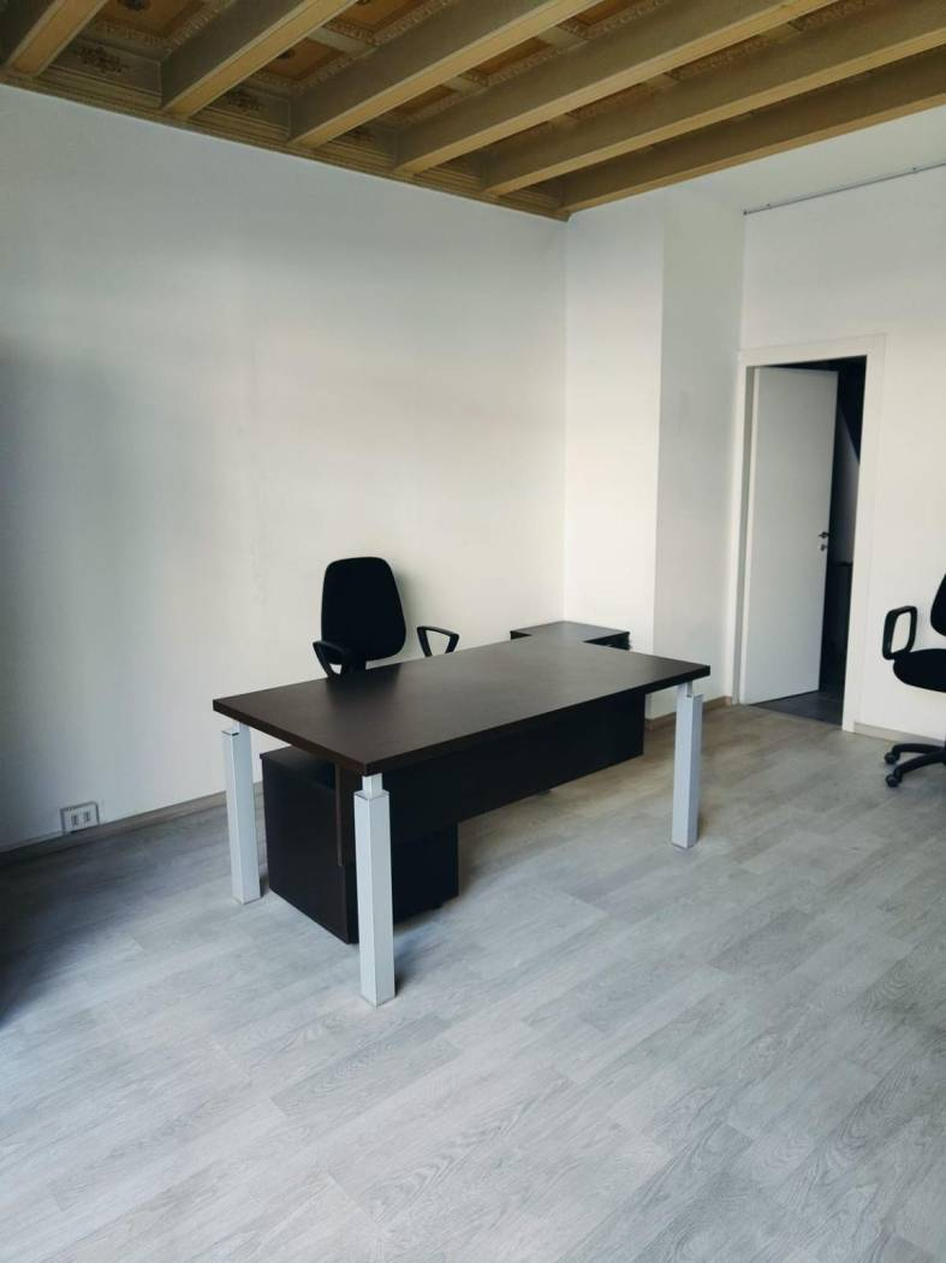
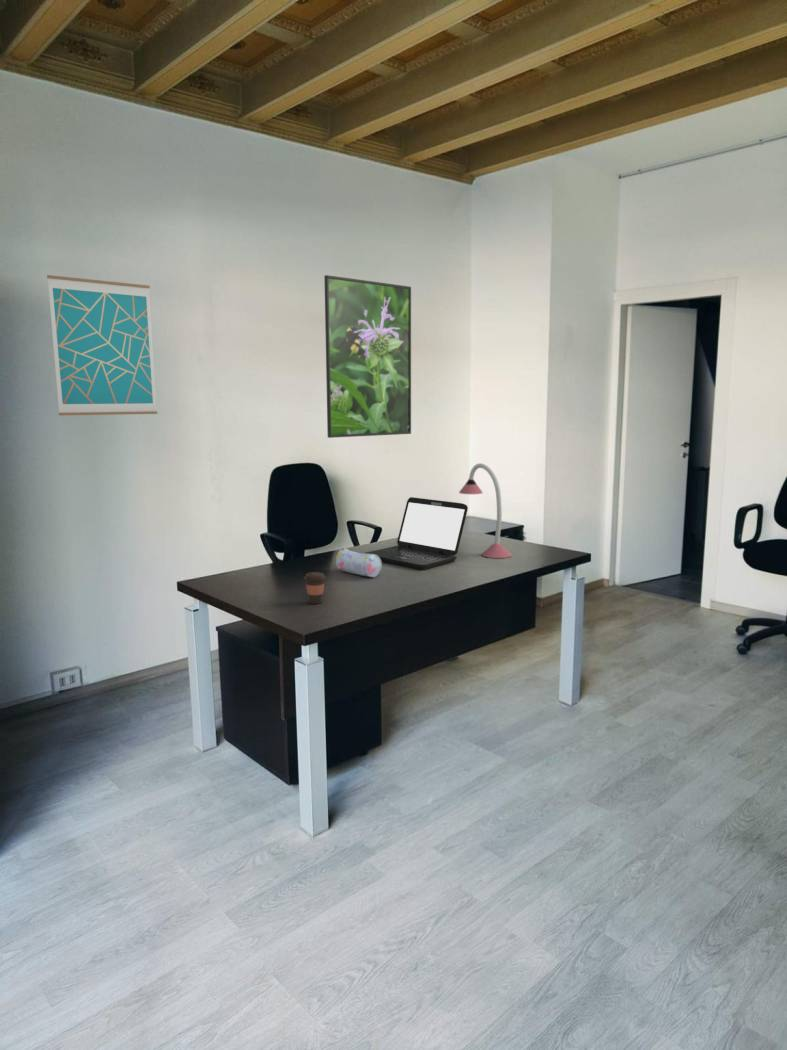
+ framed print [323,274,412,439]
+ coffee cup [303,571,327,605]
+ desk lamp [458,462,513,559]
+ laptop [364,496,469,571]
+ wall art [46,274,158,416]
+ pencil case [334,547,383,578]
